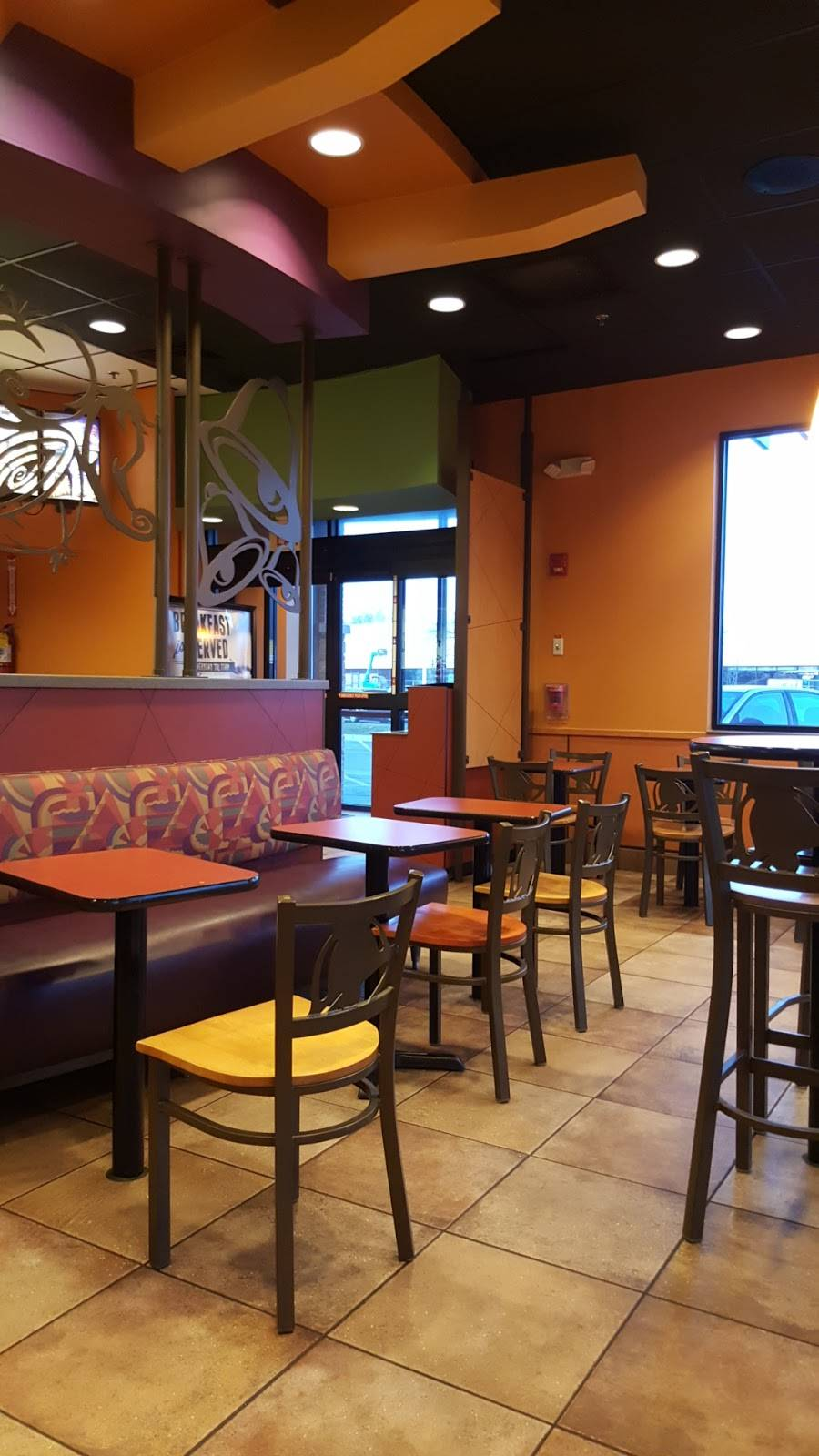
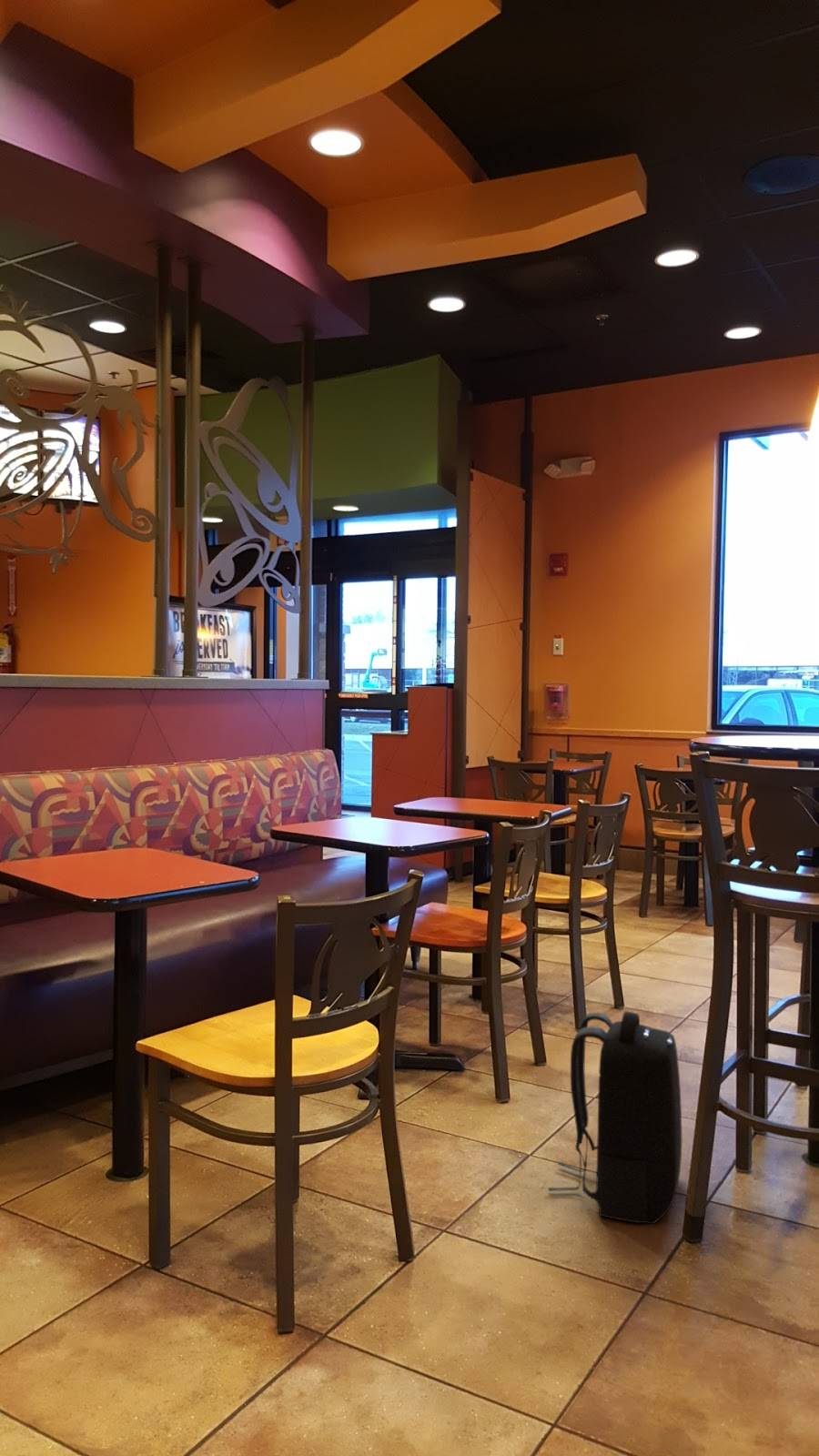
+ backpack [547,1010,682,1225]
